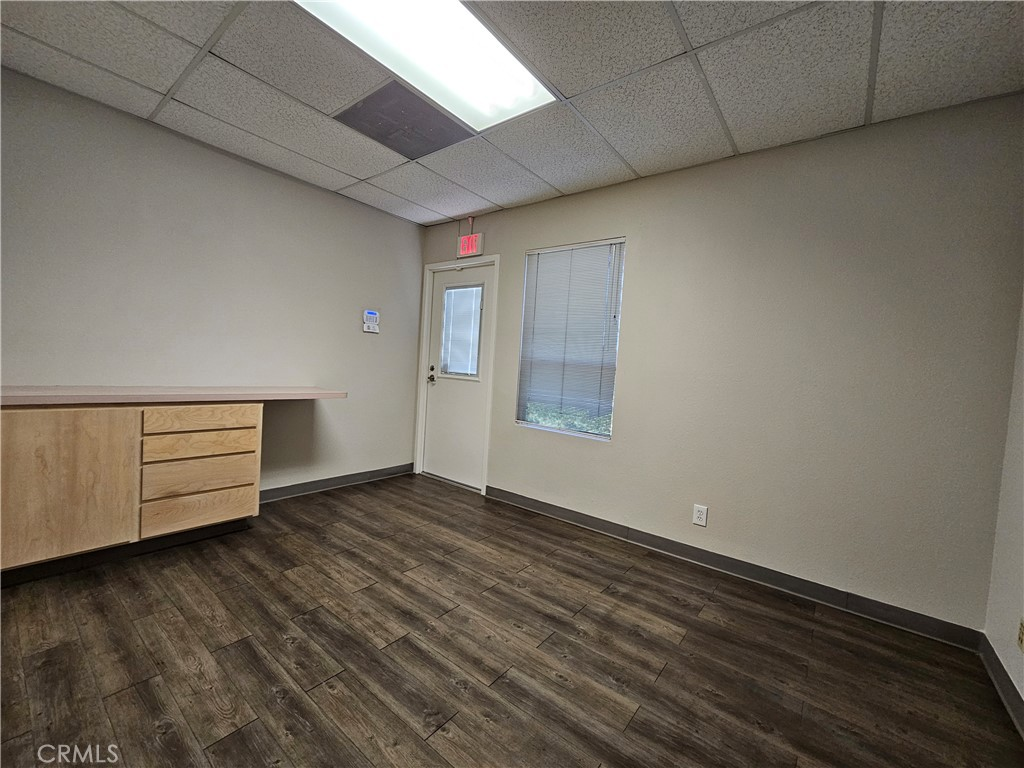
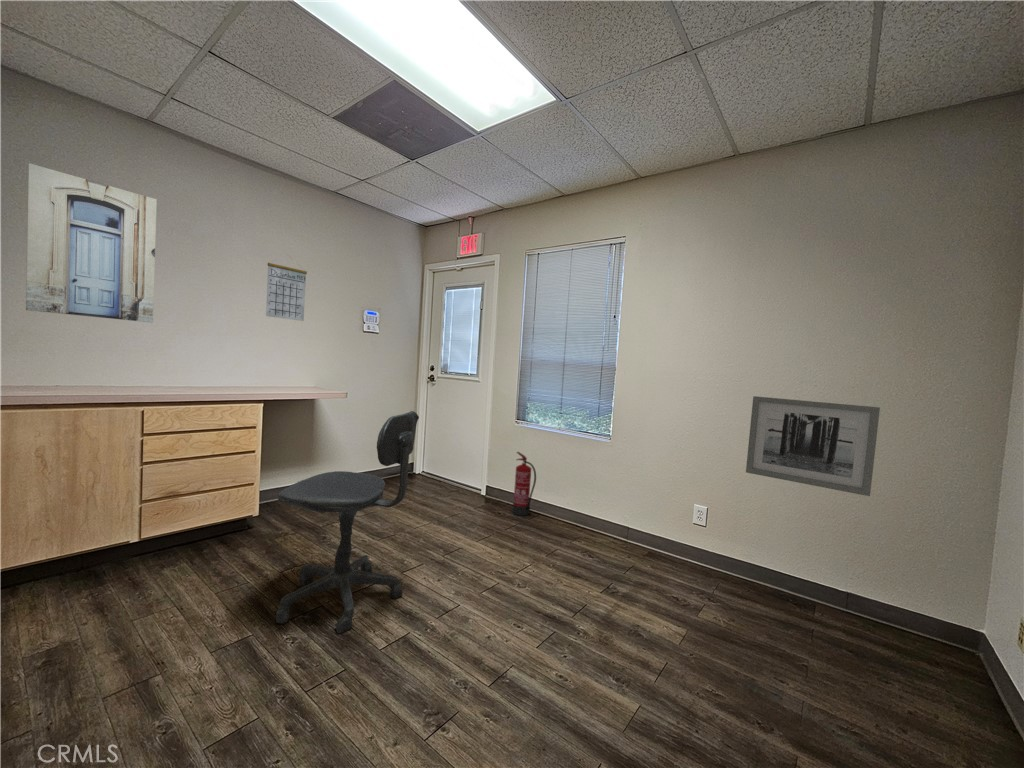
+ office chair [275,410,420,634]
+ calendar [265,254,308,322]
+ fire extinguisher [511,451,537,517]
+ wall art [745,395,881,497]
+ wall art [25,162,158,324]
